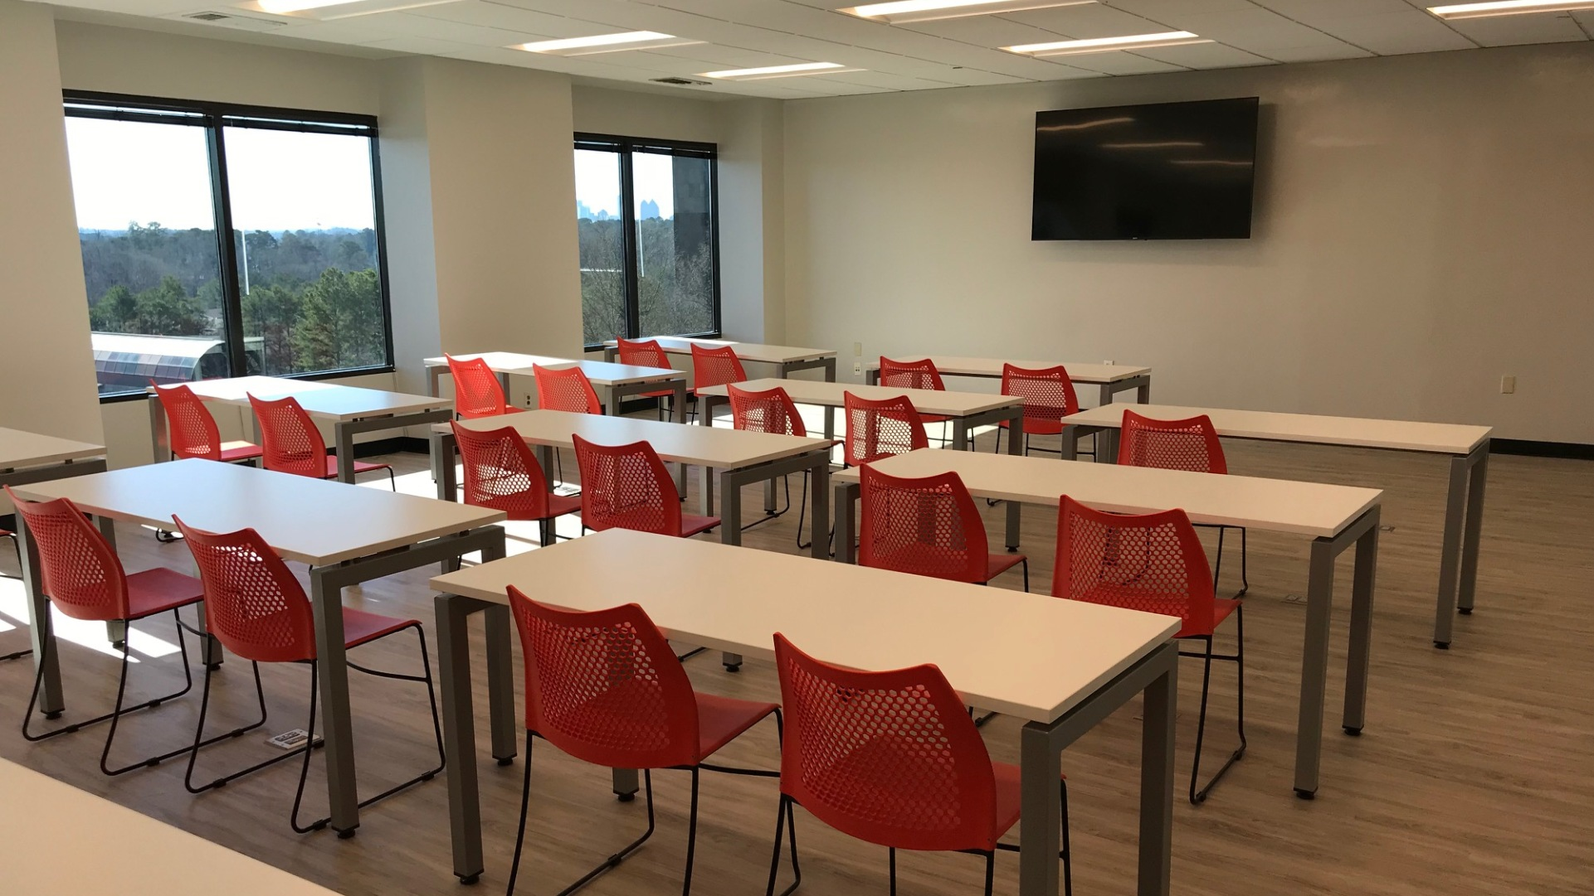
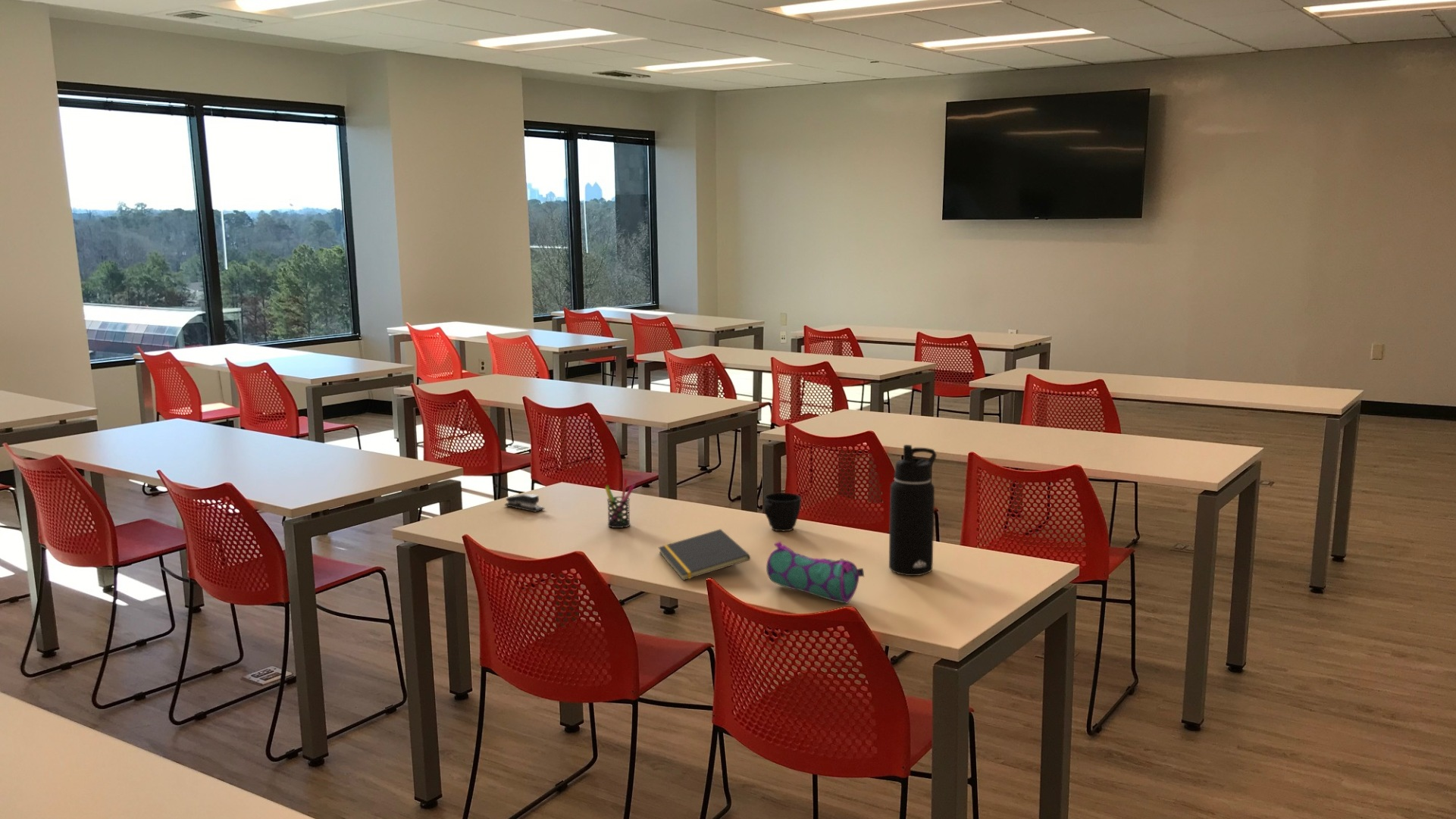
+ pencil case [766,541,865,605]
+ pen holder [604,477,636,529]
+ cup [763,492,802,532]
+ water bottle [888,444,938,577]
+ notepad [658,528,751,581]
+ stapler [504,493,545,513]
